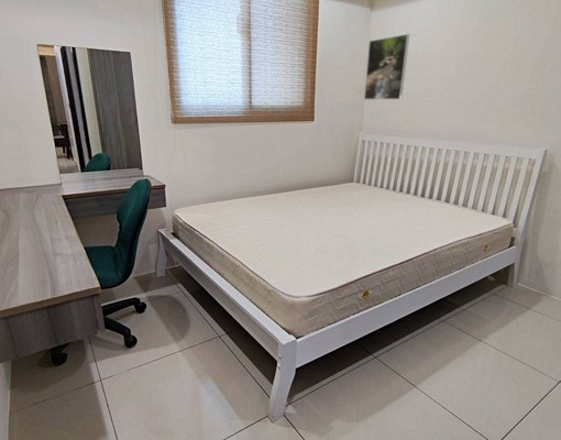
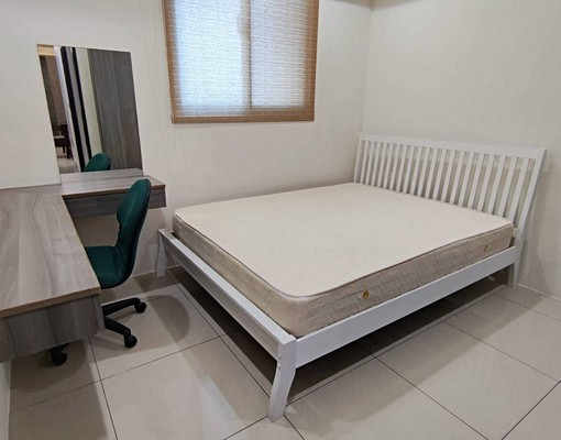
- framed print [363,33,410,100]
